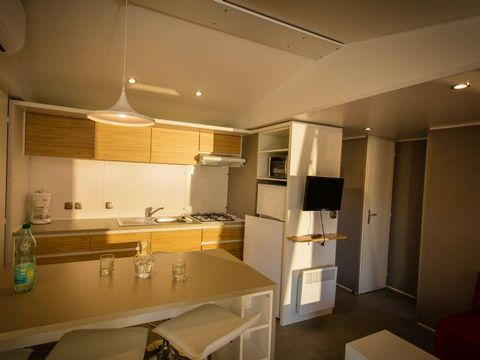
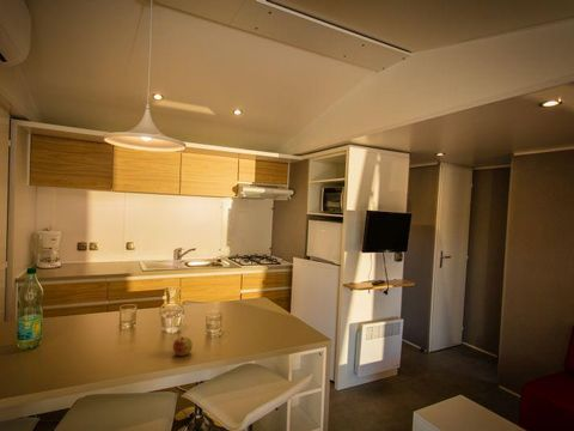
+ apple [172,335,194,357]
